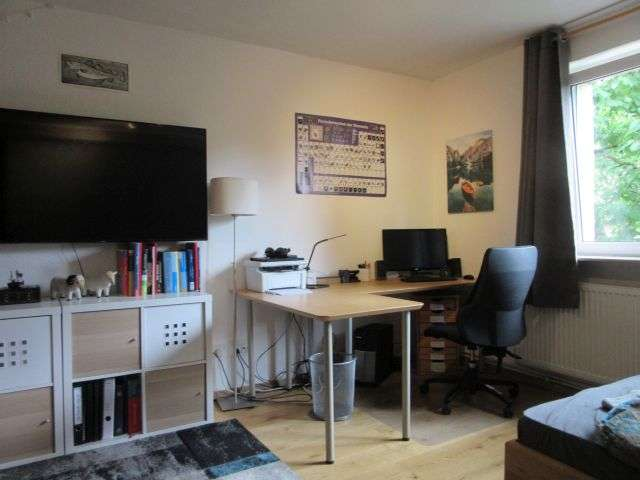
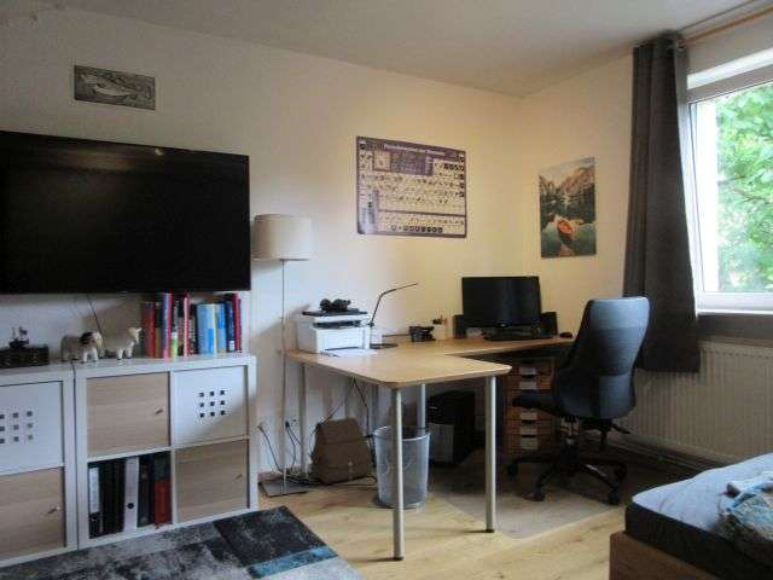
+ satchel [308,416,373,485]
